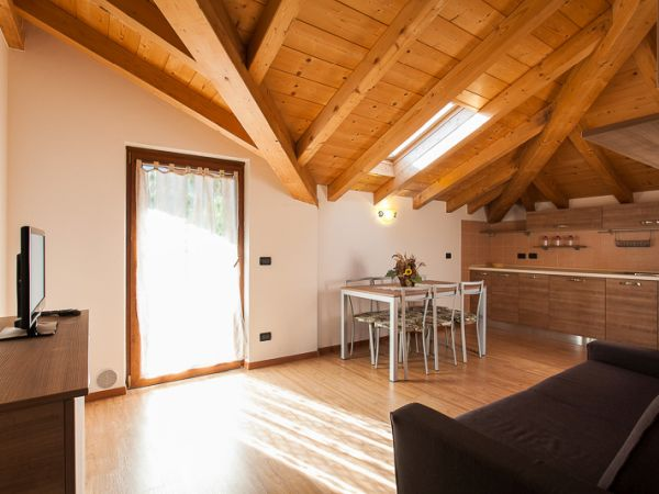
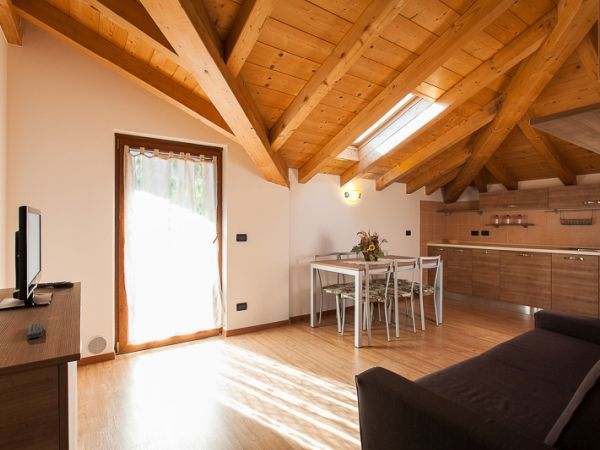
+ remote control [26,322,44,340]
